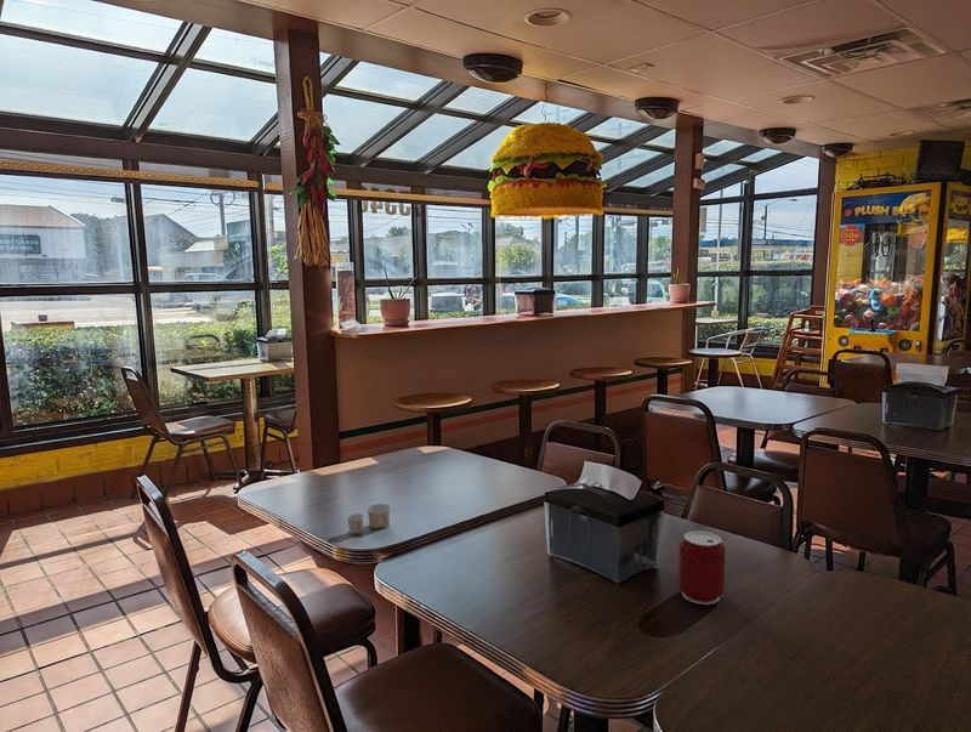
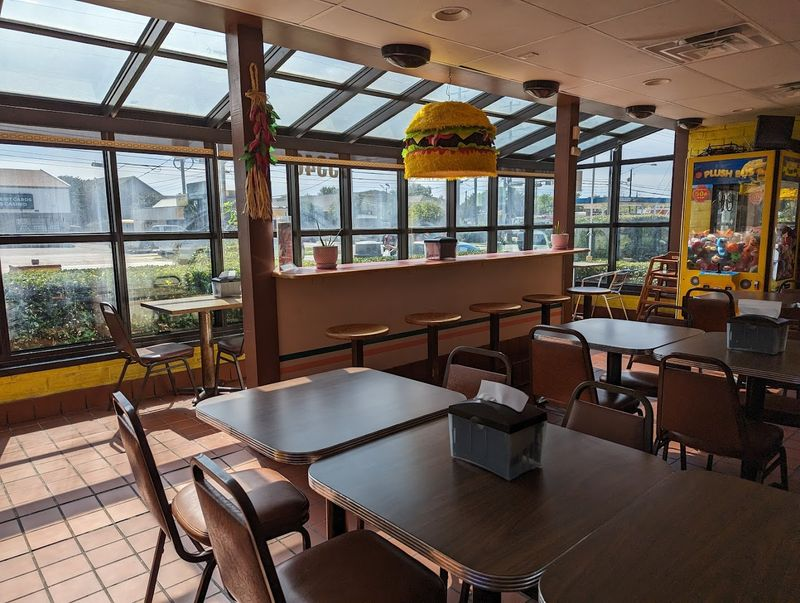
- can [677,530,726,606]
- paper cup [346,503,392,535]
